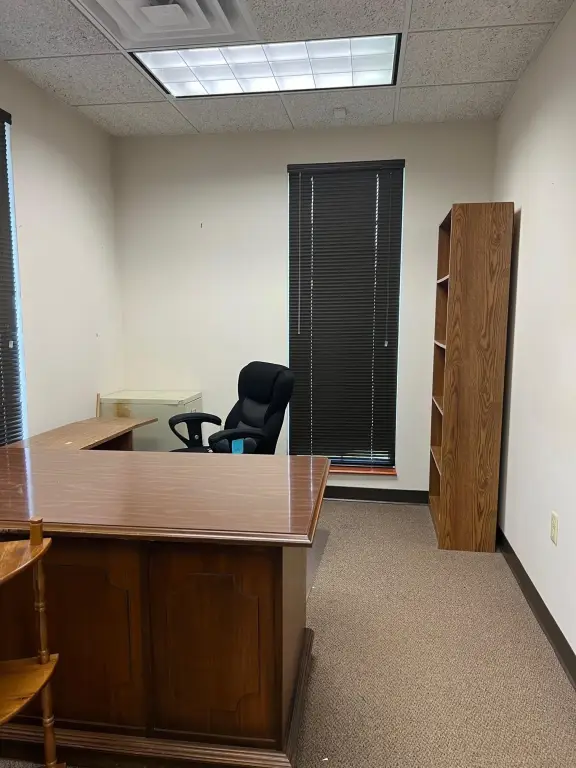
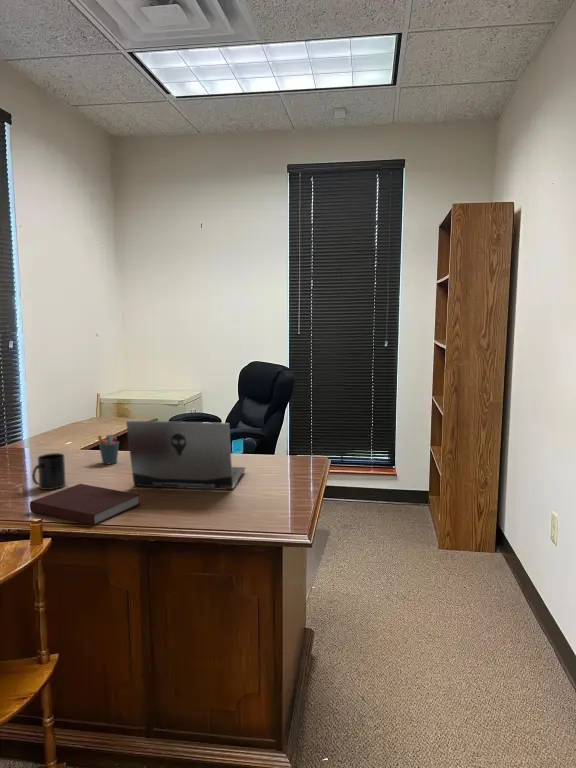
+ notebook [29,483,141,526]
+ mug [31,452,67,491]
+ laptop computer [125,420,246,491]
+ pen holder [97,433,120,465]
